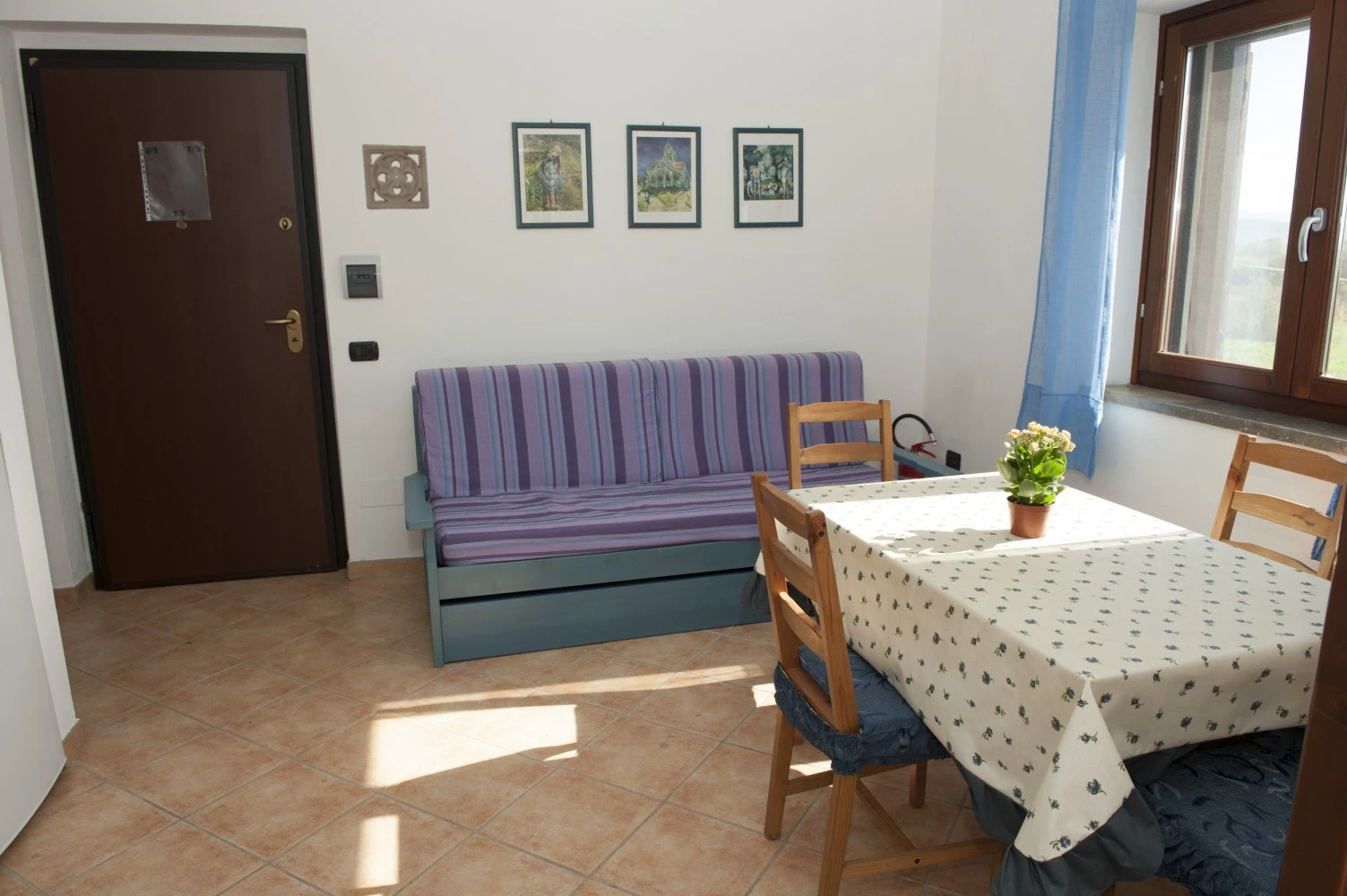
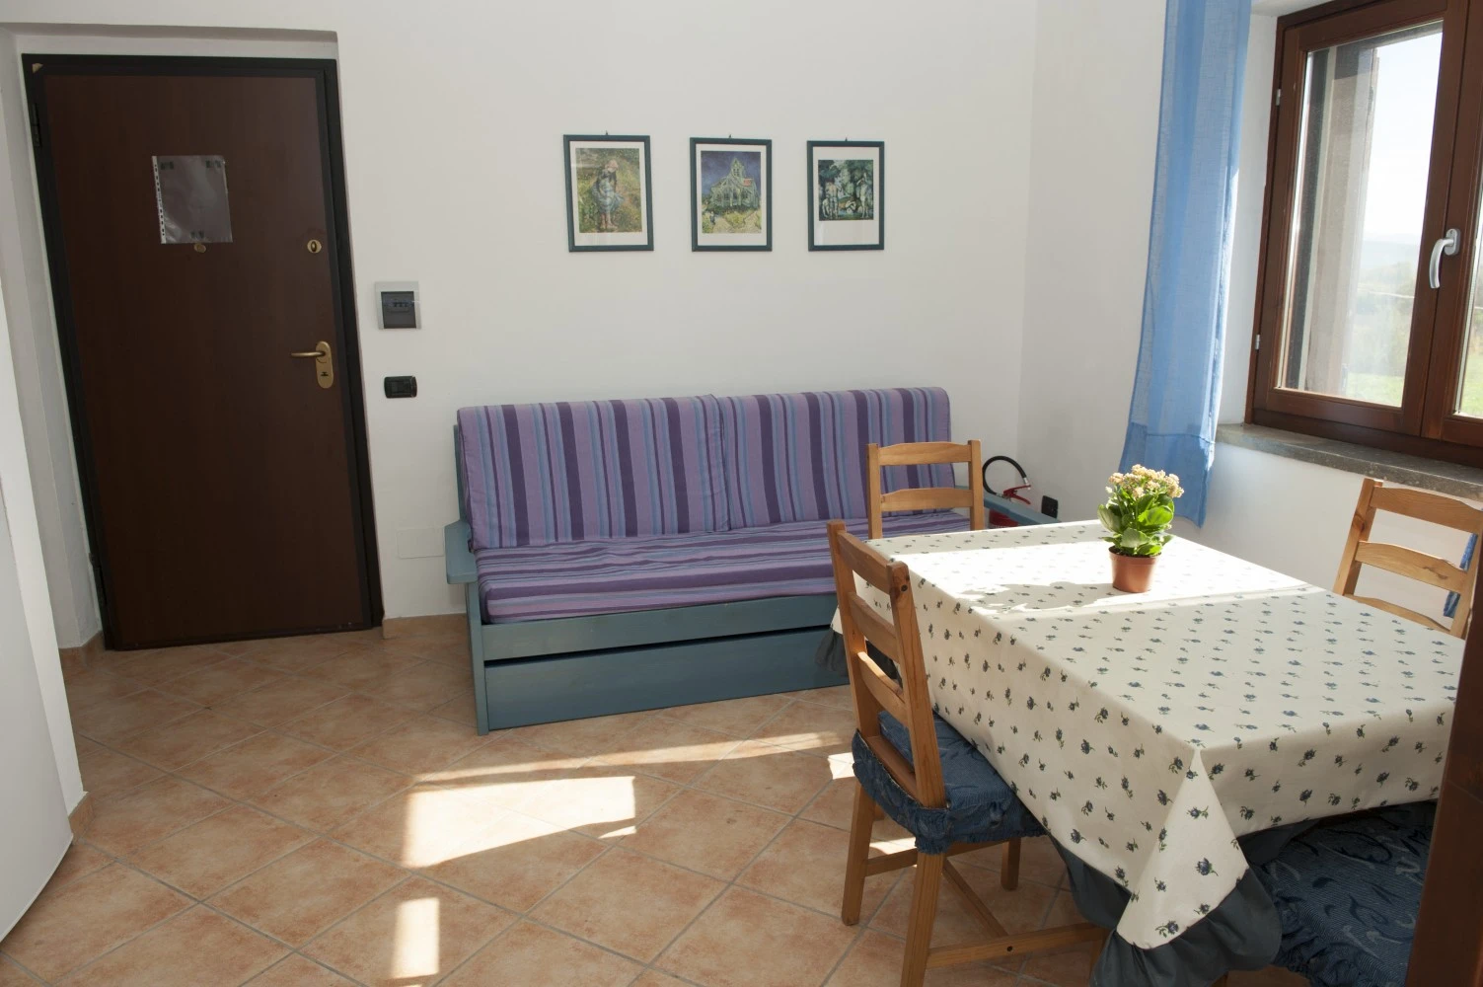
- wall ornament [361,143,430,211]
